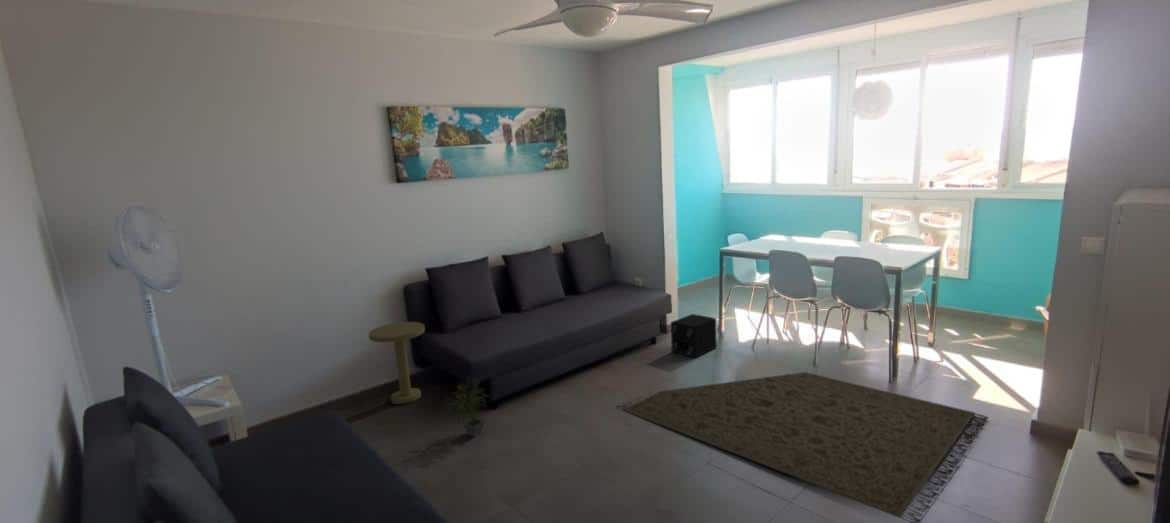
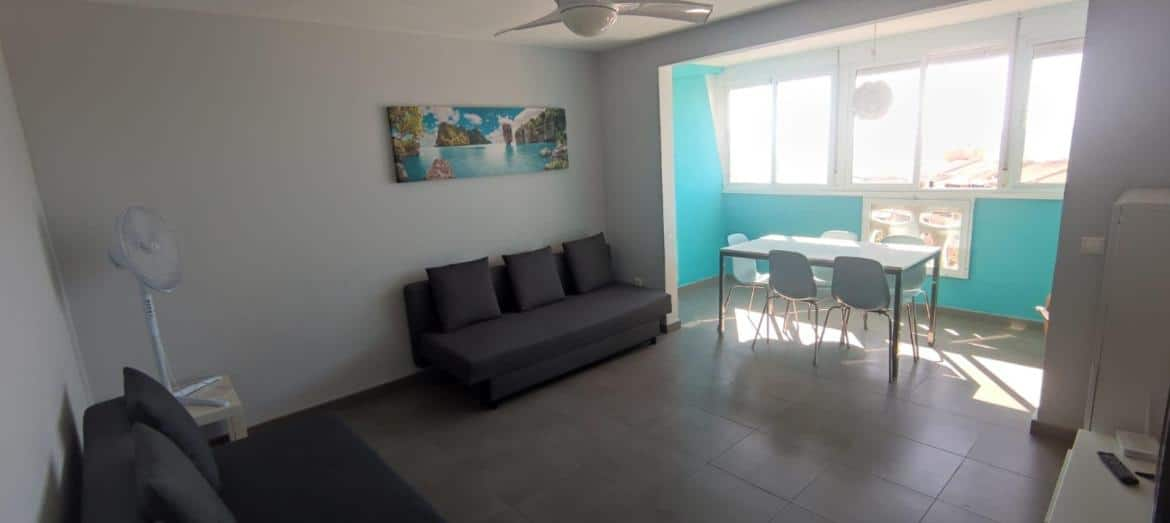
- side table [368,321,426,405]
- potted plant [441,375,489,438]
- speaker [669,313,718,359]
- rug [615,371,990,523]
